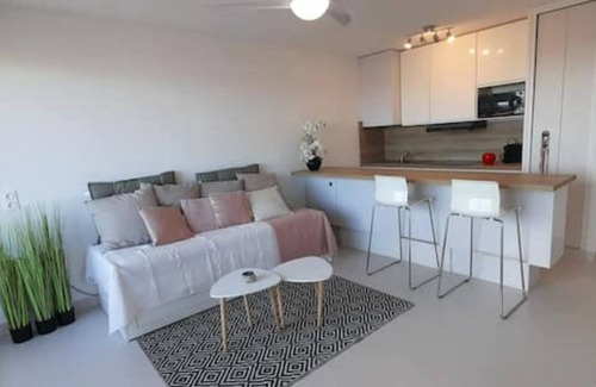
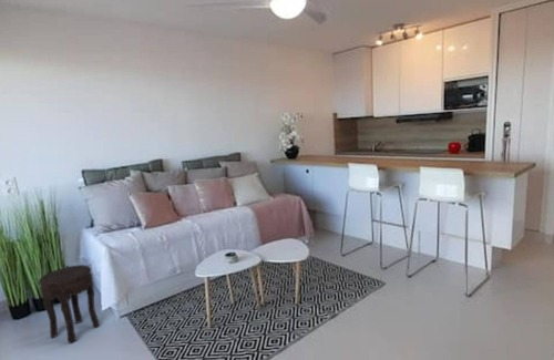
+ side table [38,264,100,344]
